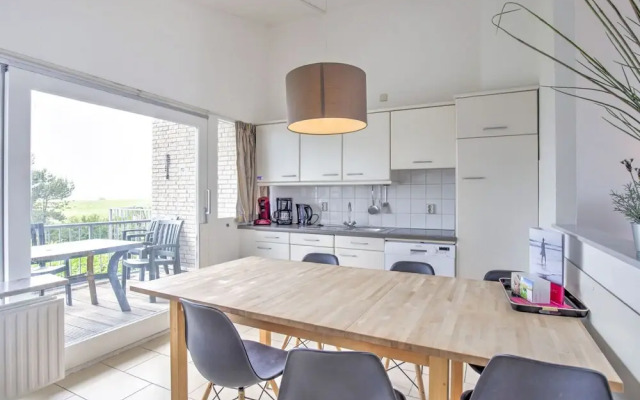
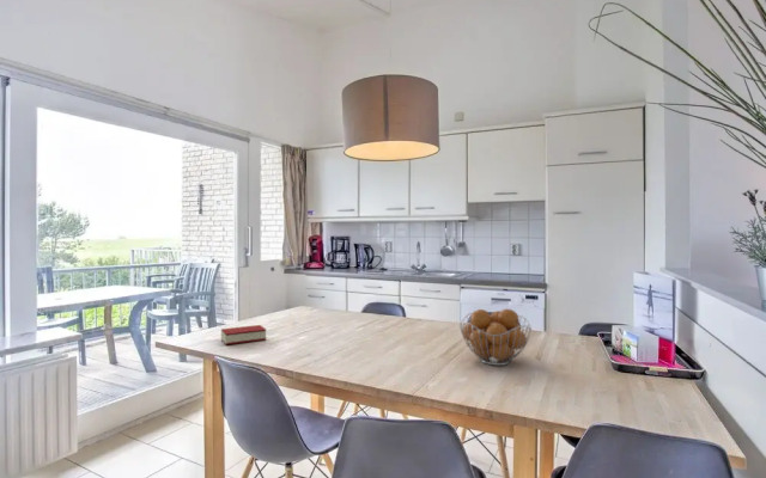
+ fruit basket [458,308,533,367]
+ book [220,324,267,347]
